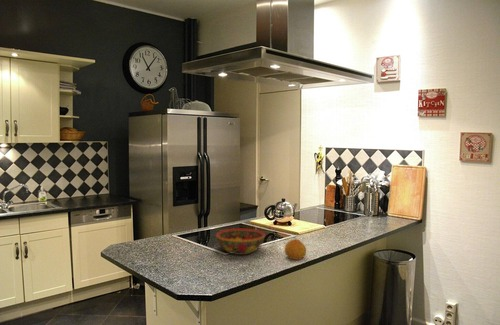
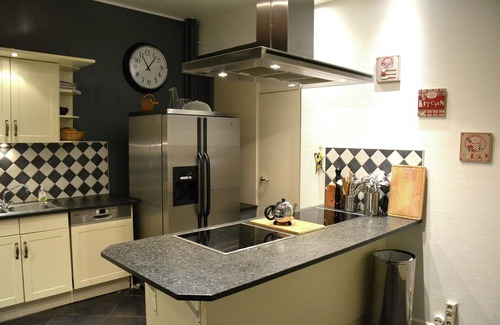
- fruit [284,238,307,261]
- bowl [215,228,266,256]
